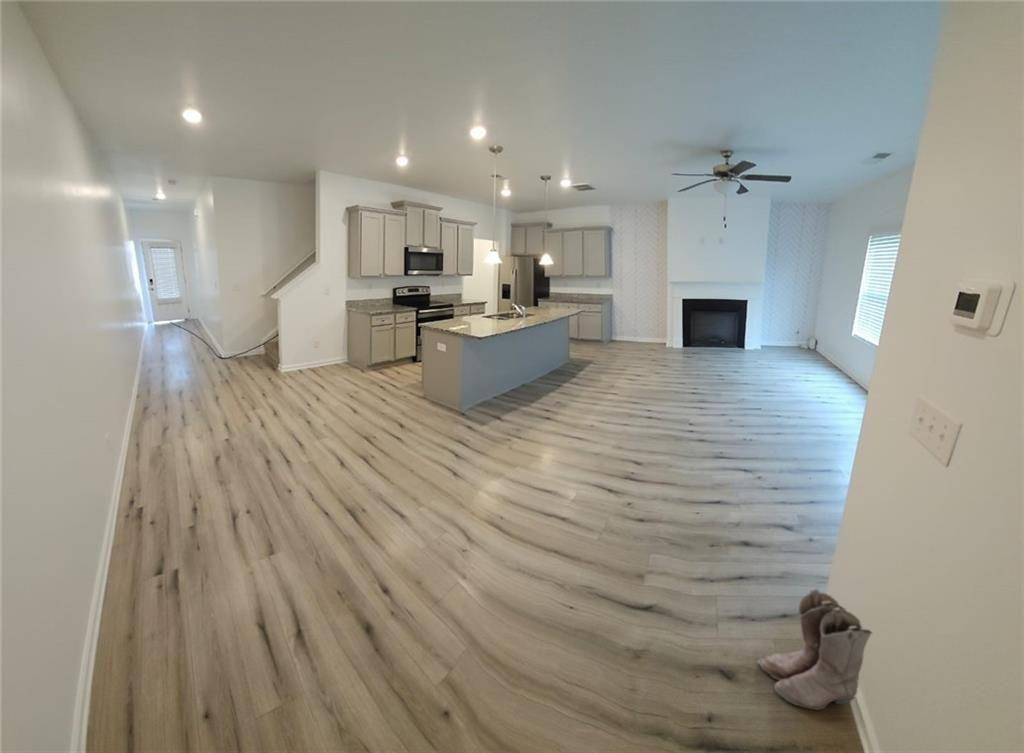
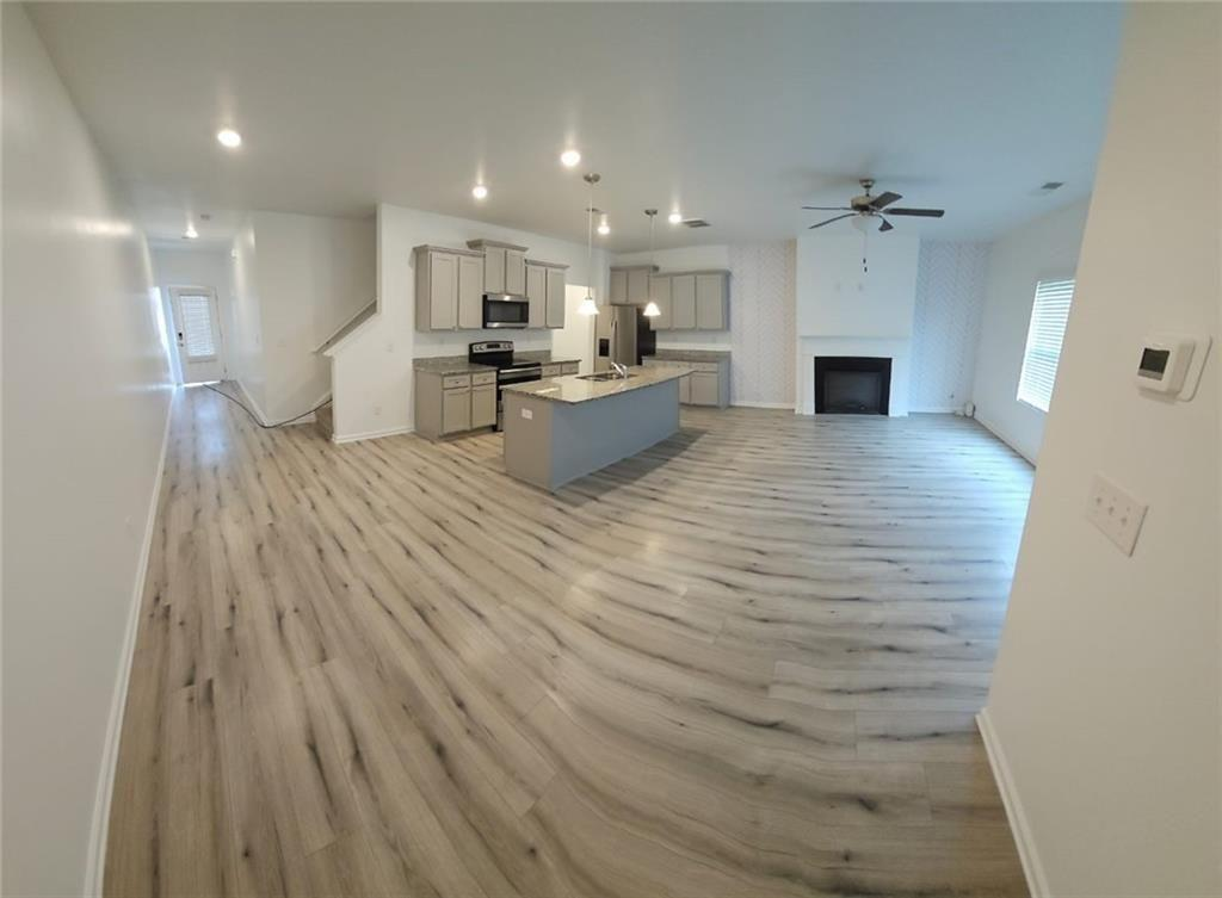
- boots [756,588,873,711]
